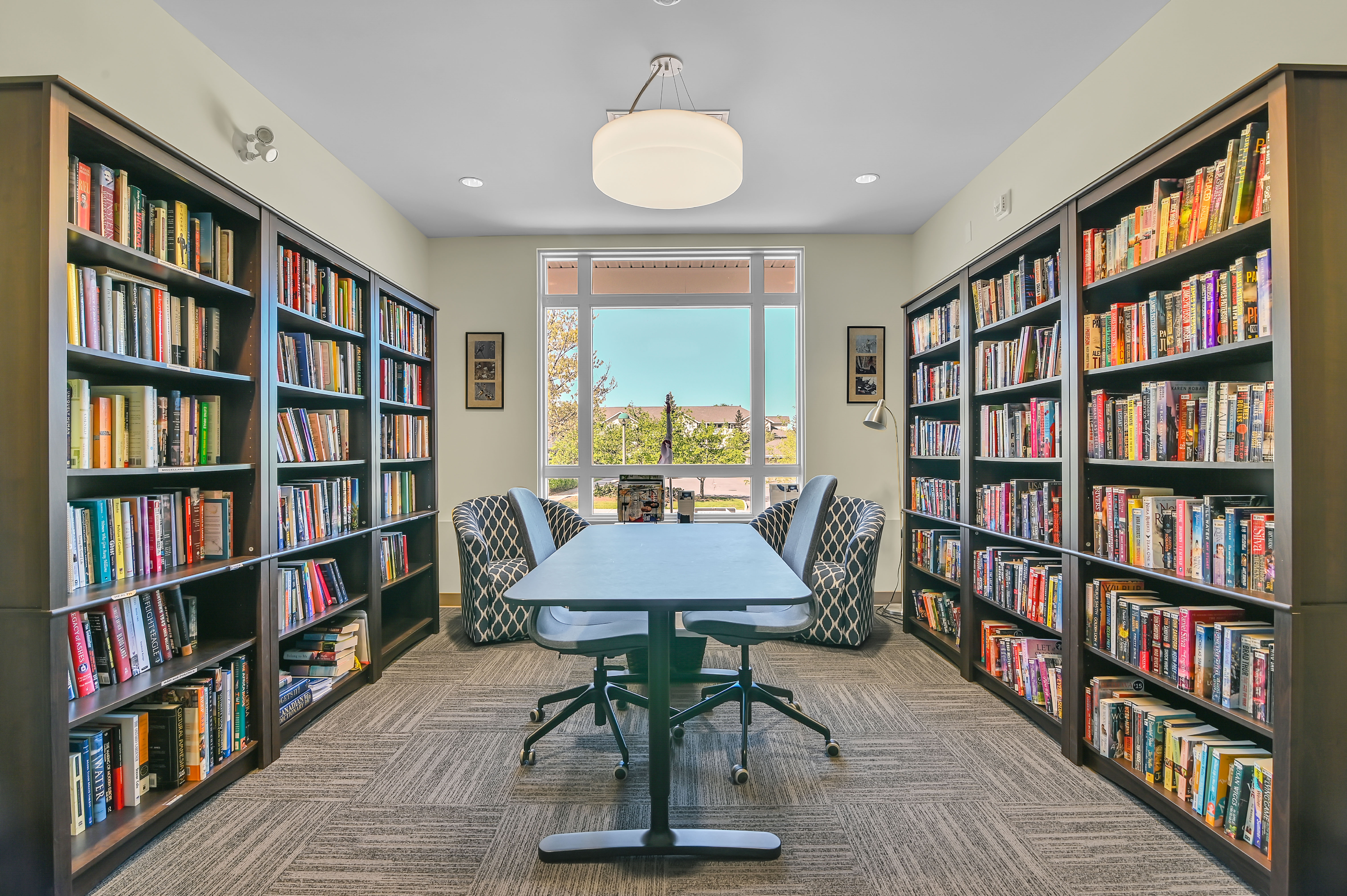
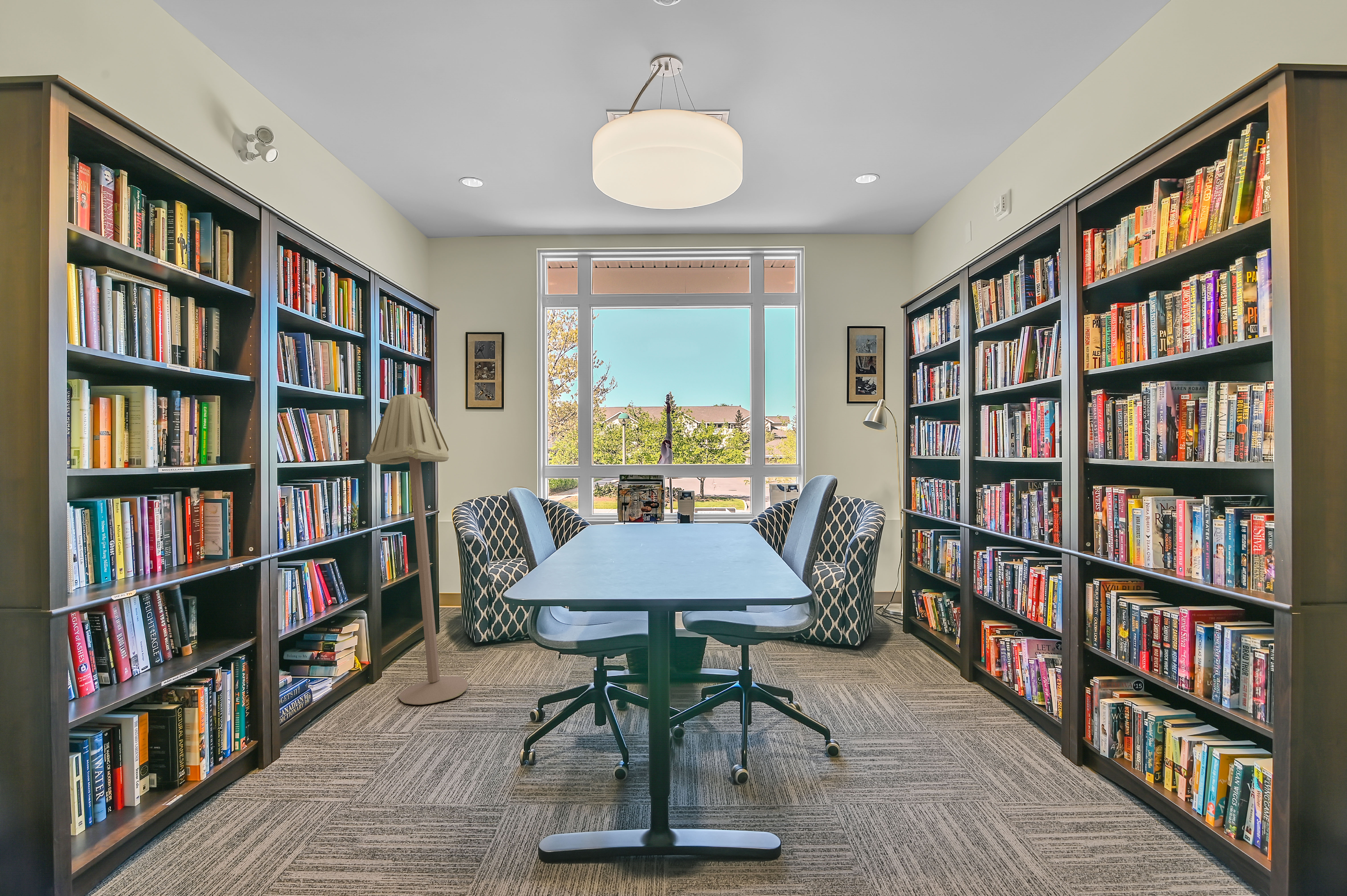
+ floor lamp [366,391,469,705]
